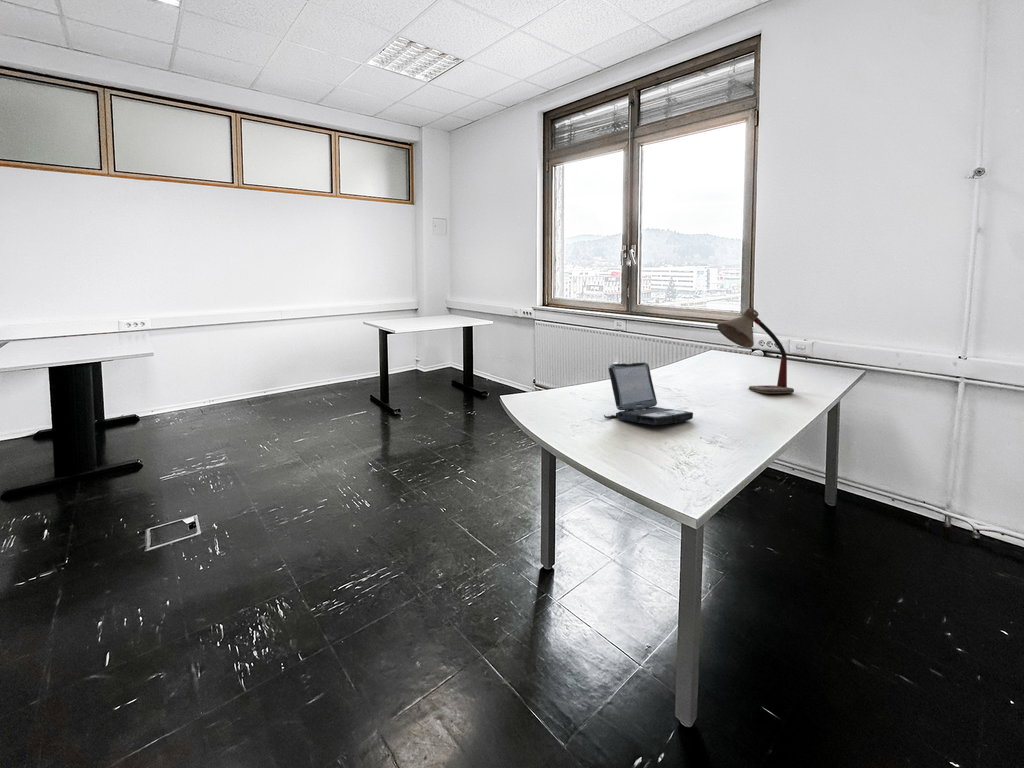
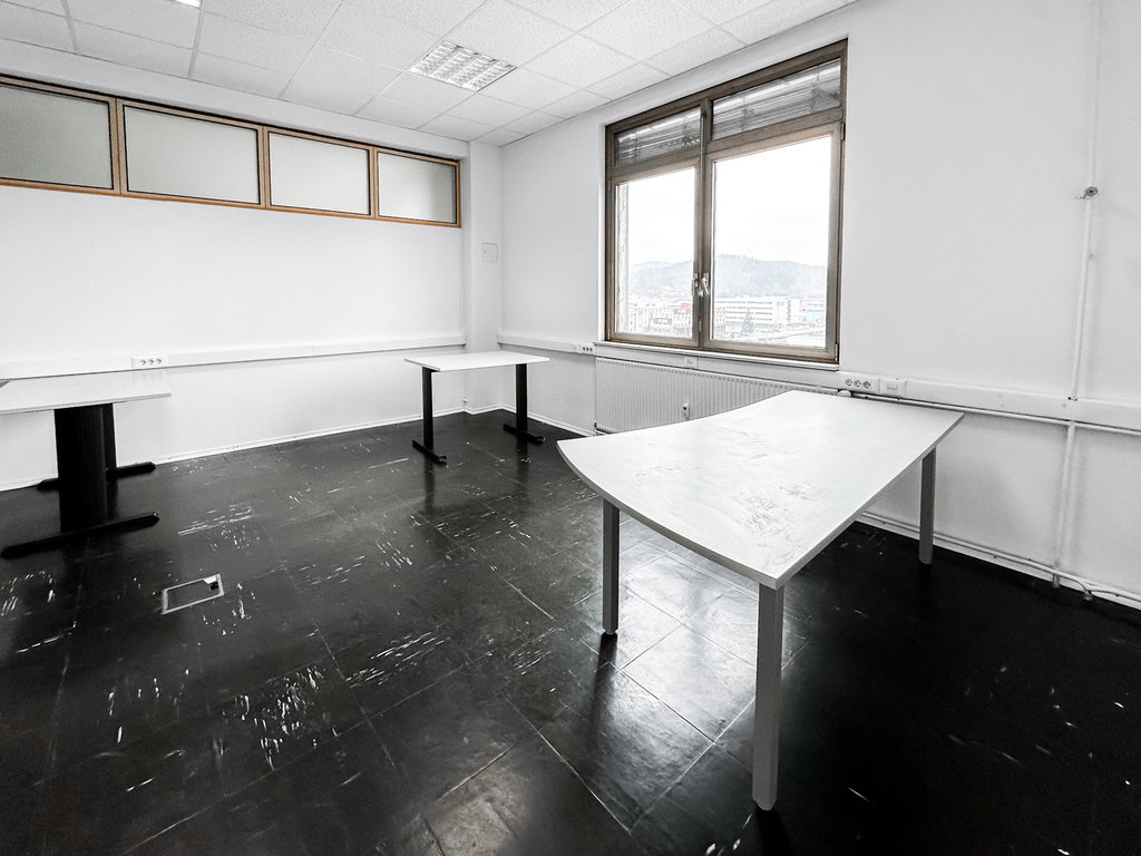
- laptop [603,362,694,426]
- desk lamp [716,307,795,395]
